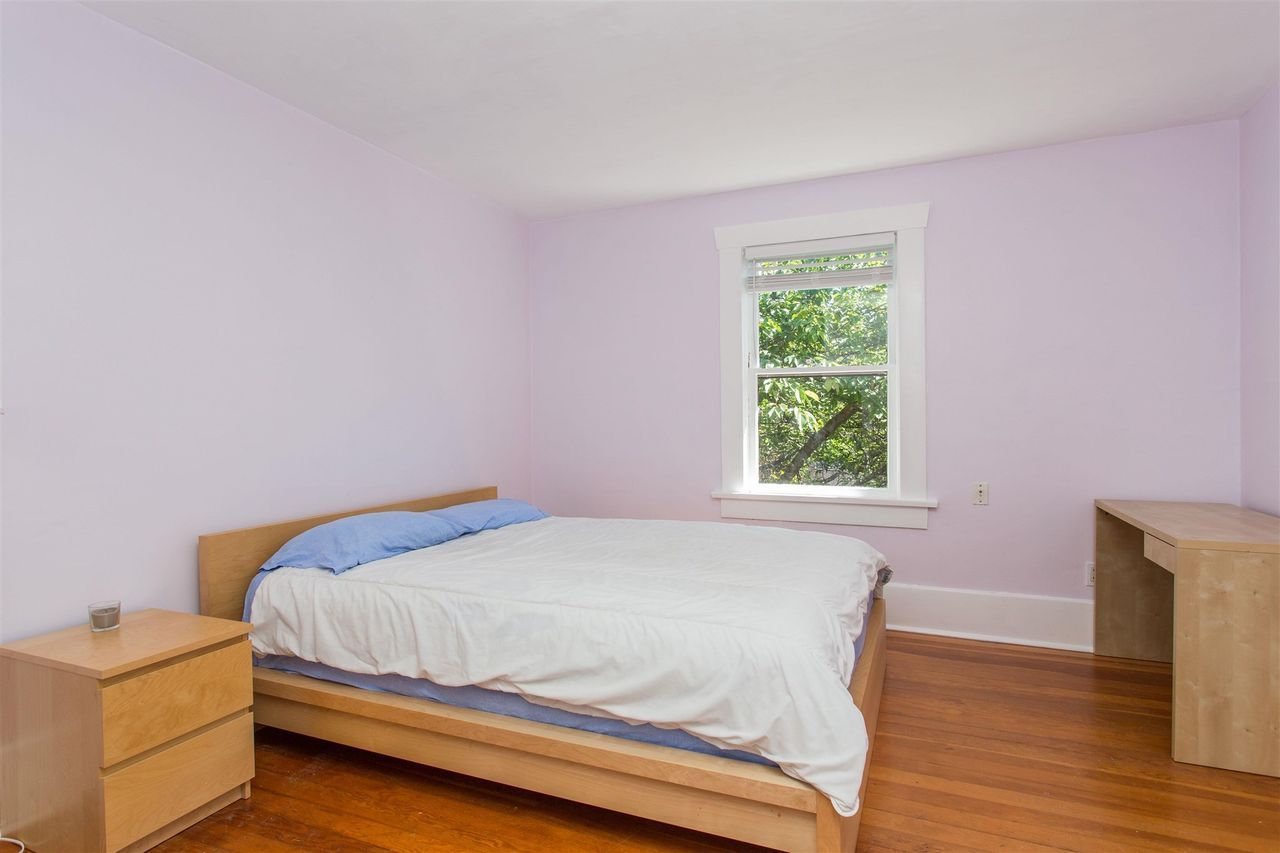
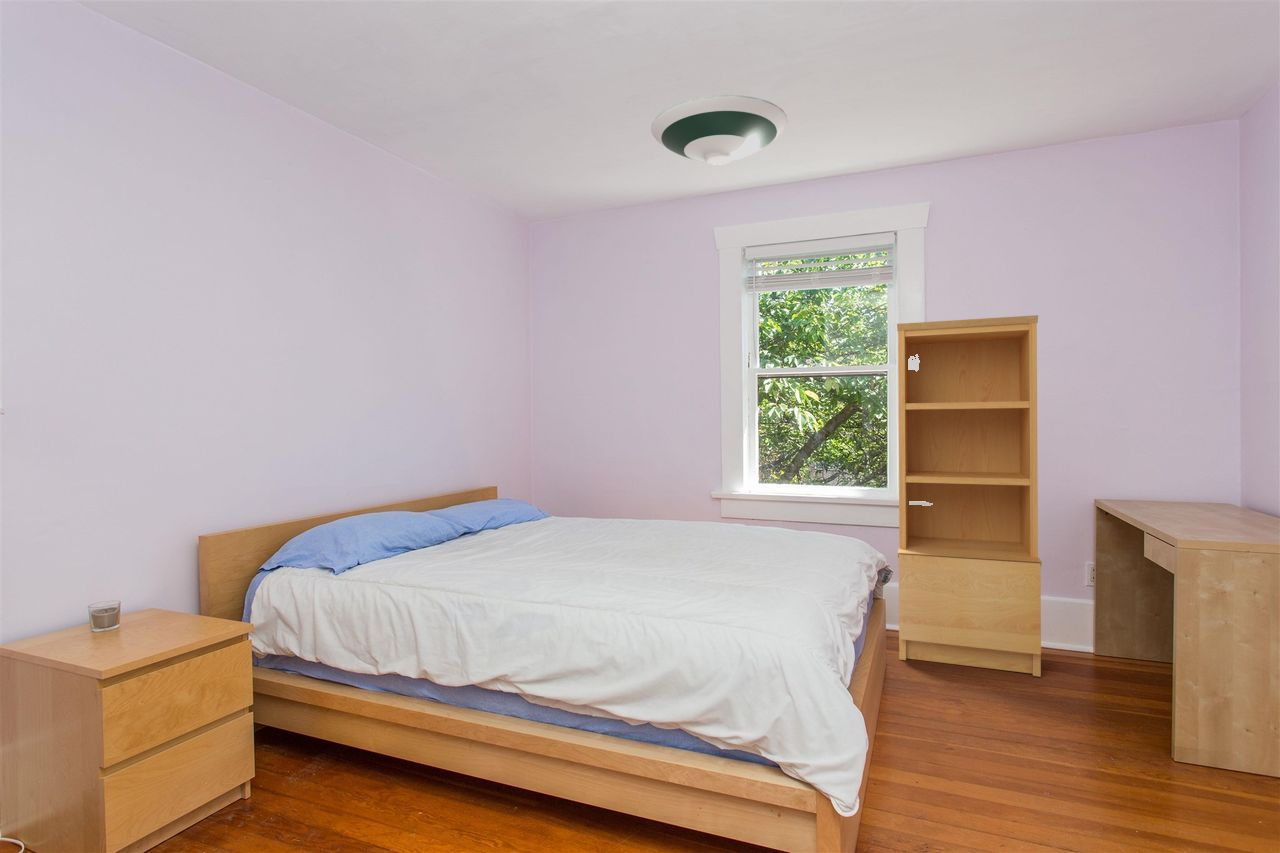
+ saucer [650,94,788,166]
+ bookcase [896,314,1043,678]
